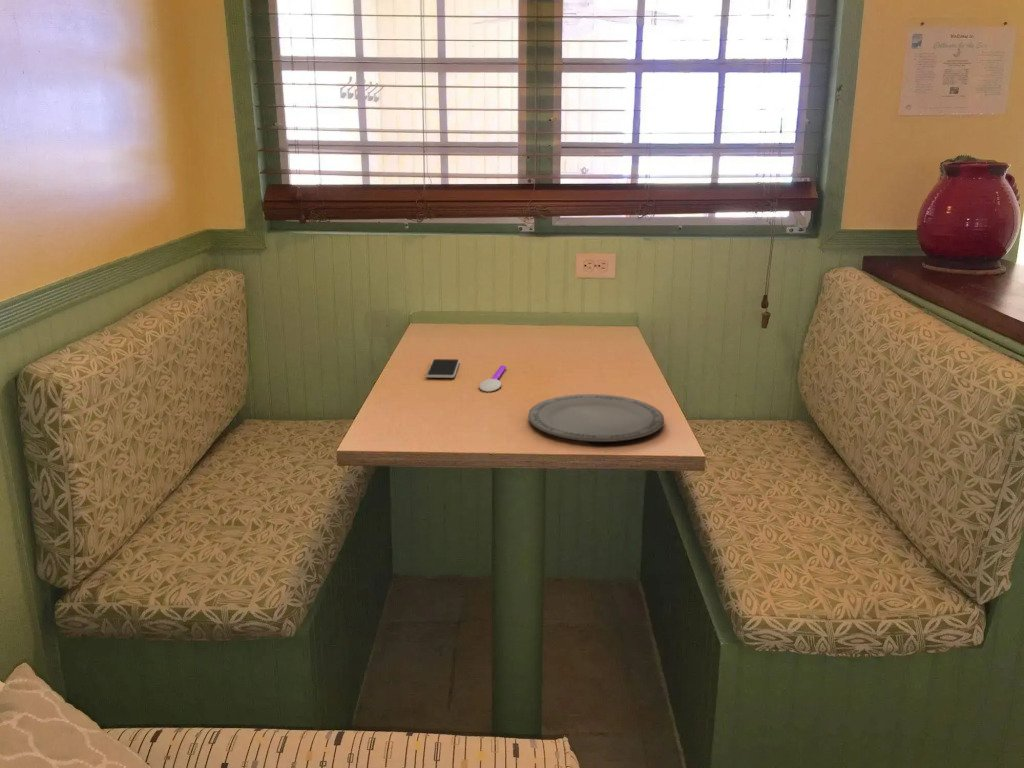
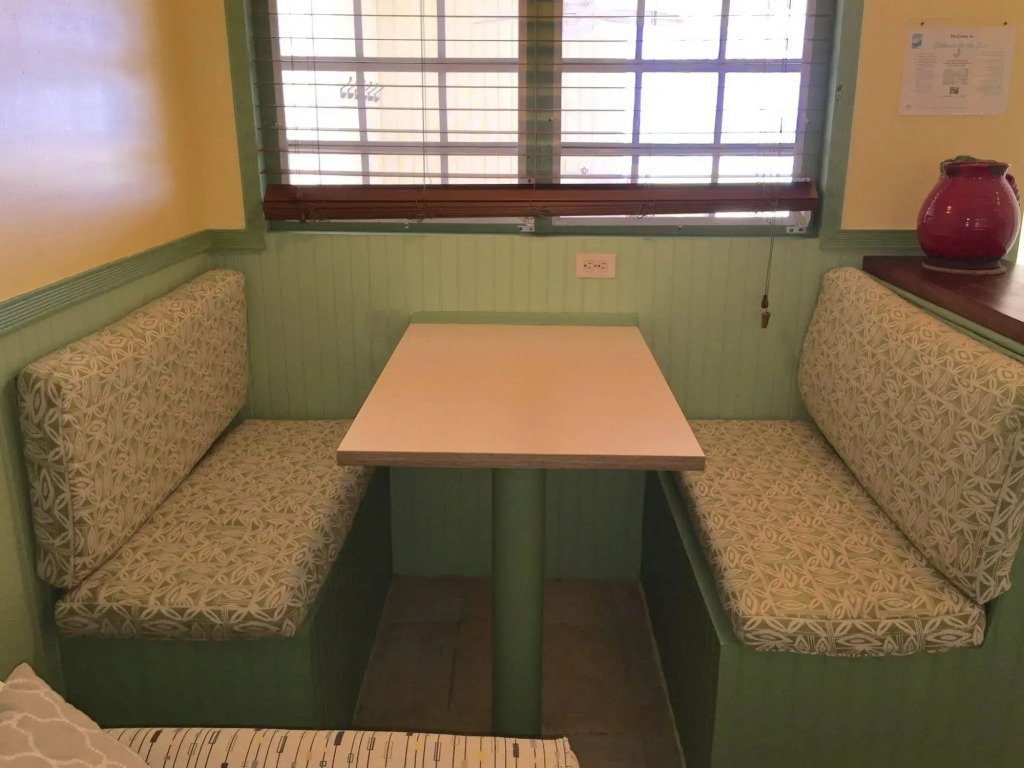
- plate [527,393,665,443]
- spoon [478,365,507,393]
- smartphone [425,358,461,379]
